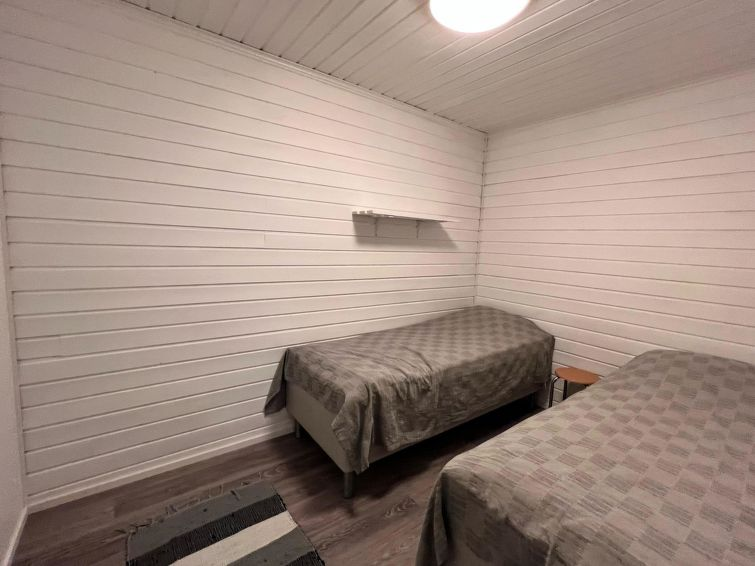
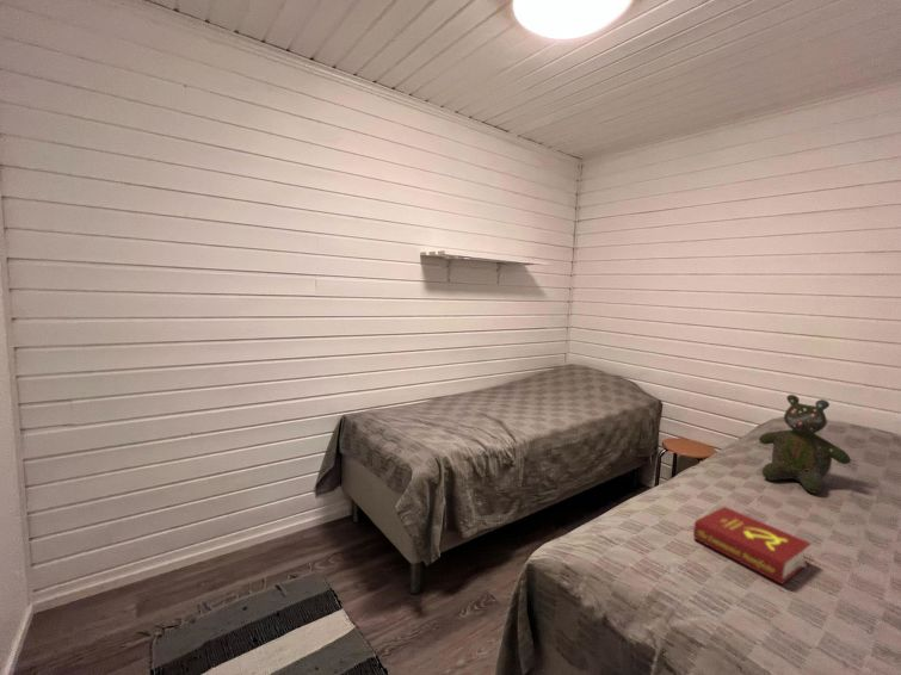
+ teddy bear [758,394,852,494]
+ book [692,506,813,586]
